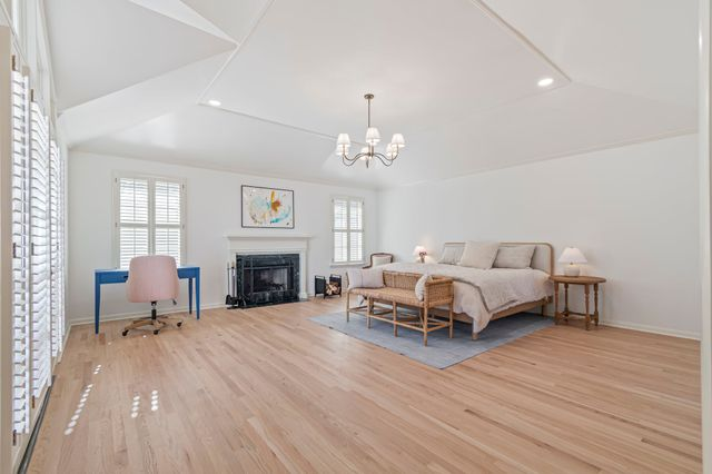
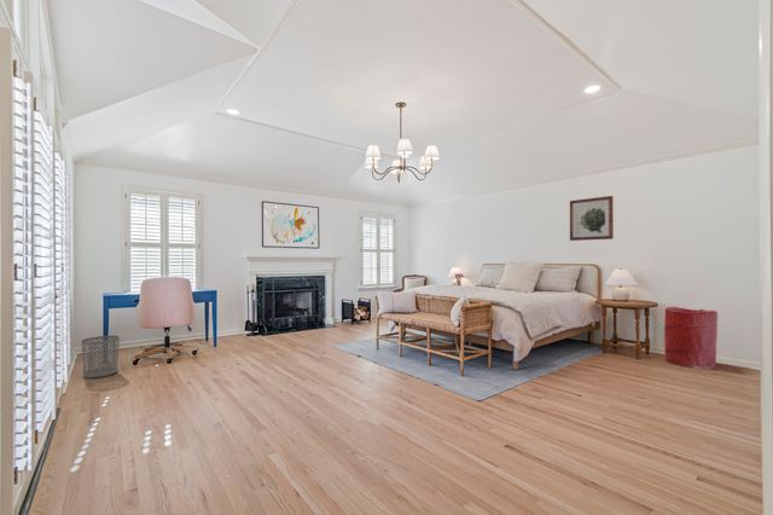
+ wall art [569,195,615,242]
+ waste bin [81,335,121,378]
+ laundry hamper [663,306,719,370]
